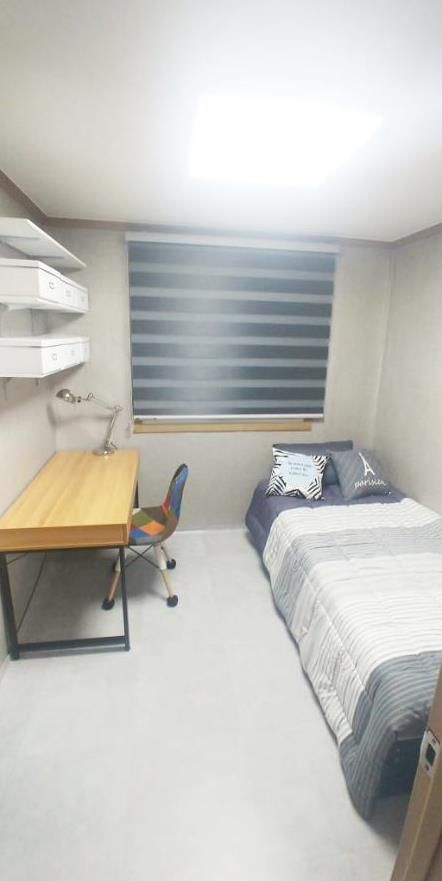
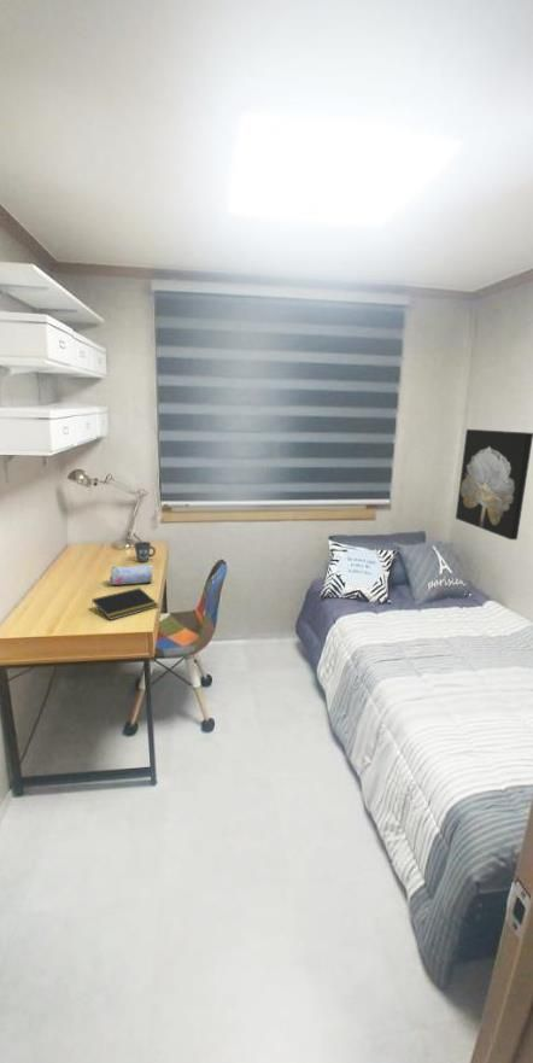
+ pencil case [109,563,154,586]
+ mug [133,541,157,563]
+ wall art [455,428,533,541]
+ notepad [90,586,159,621]
